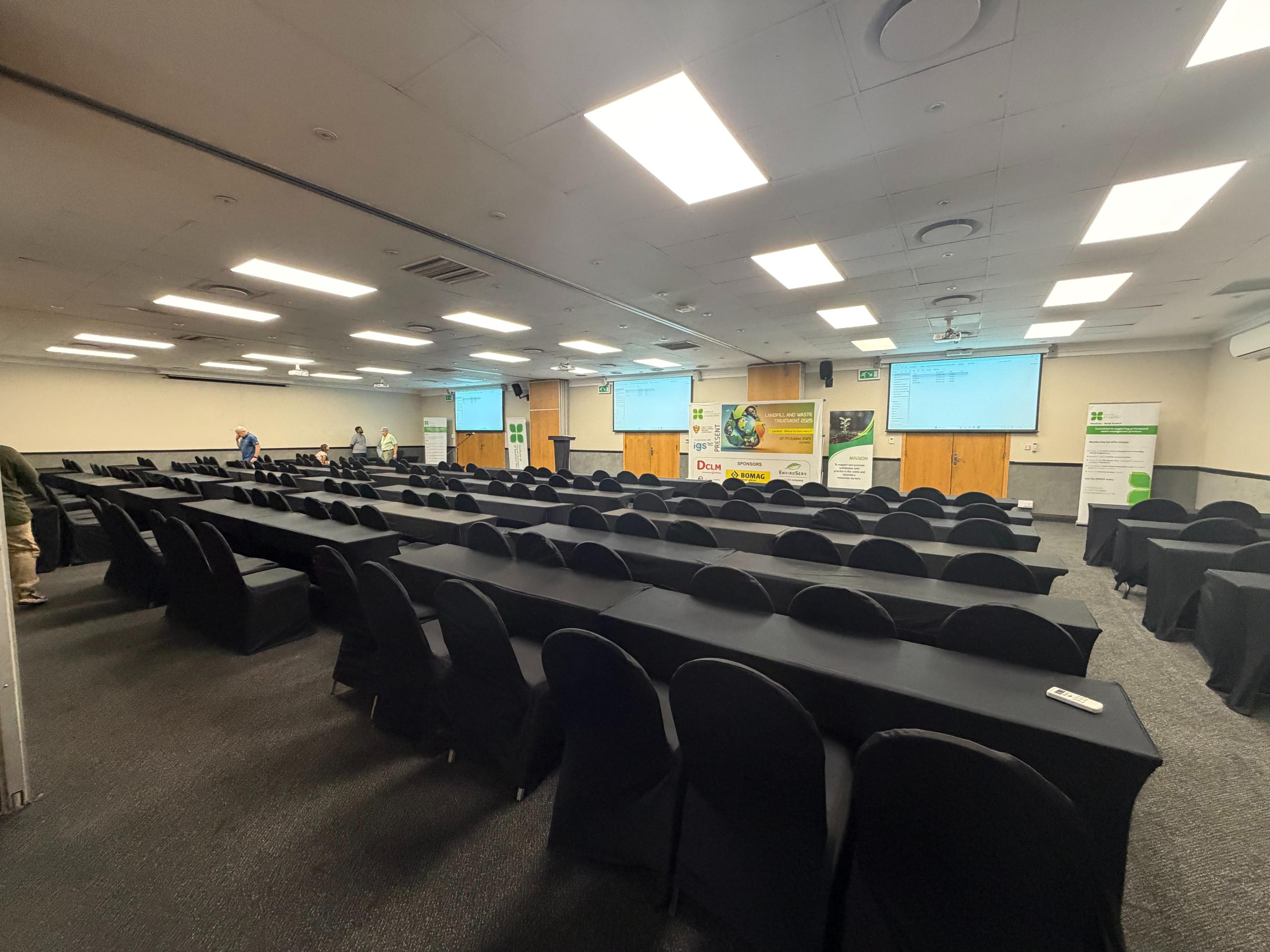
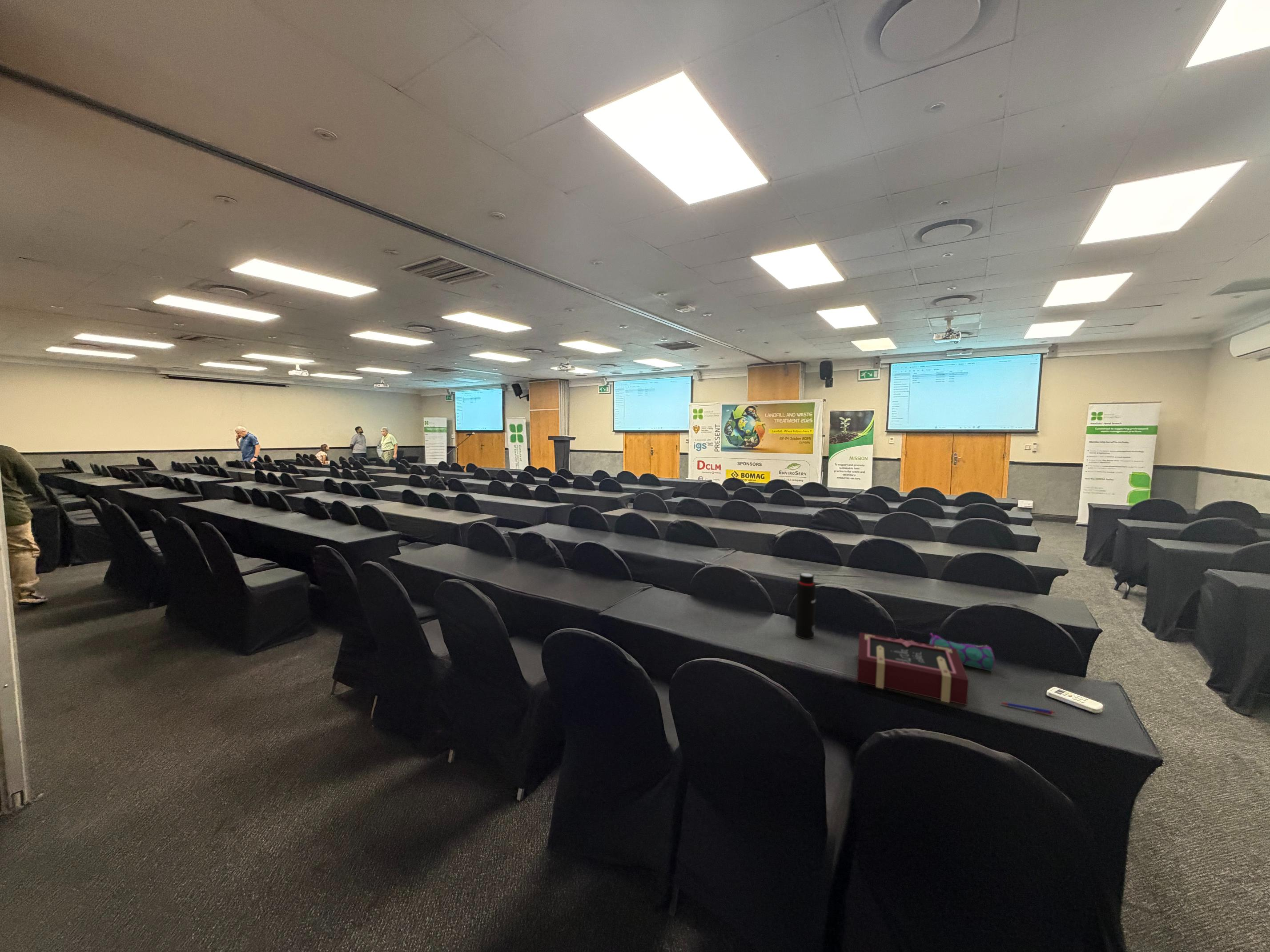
+ pen [999,702,1056,715]
+ pencil case [929,632,996,671]
+ book [856,632,969,706]
+ water bottle [795,572,816,640]
